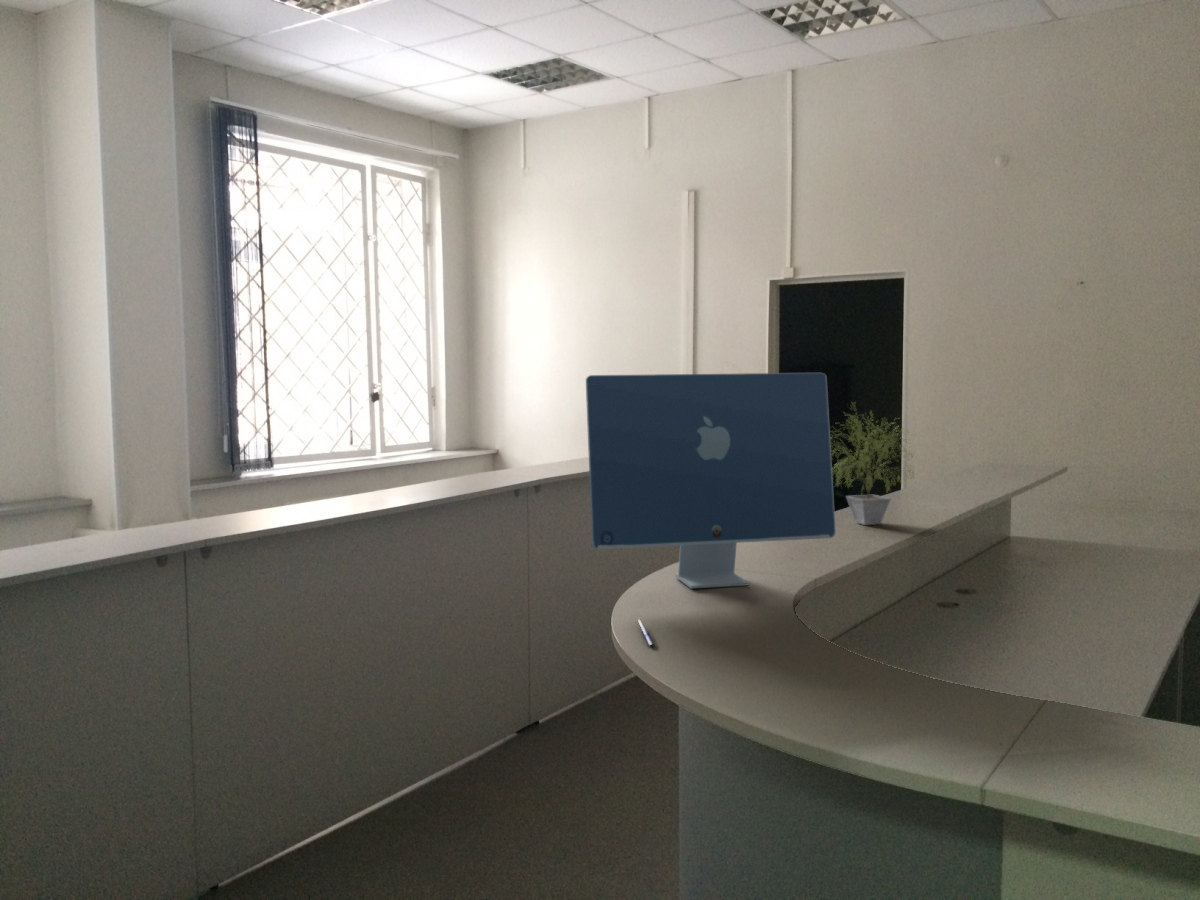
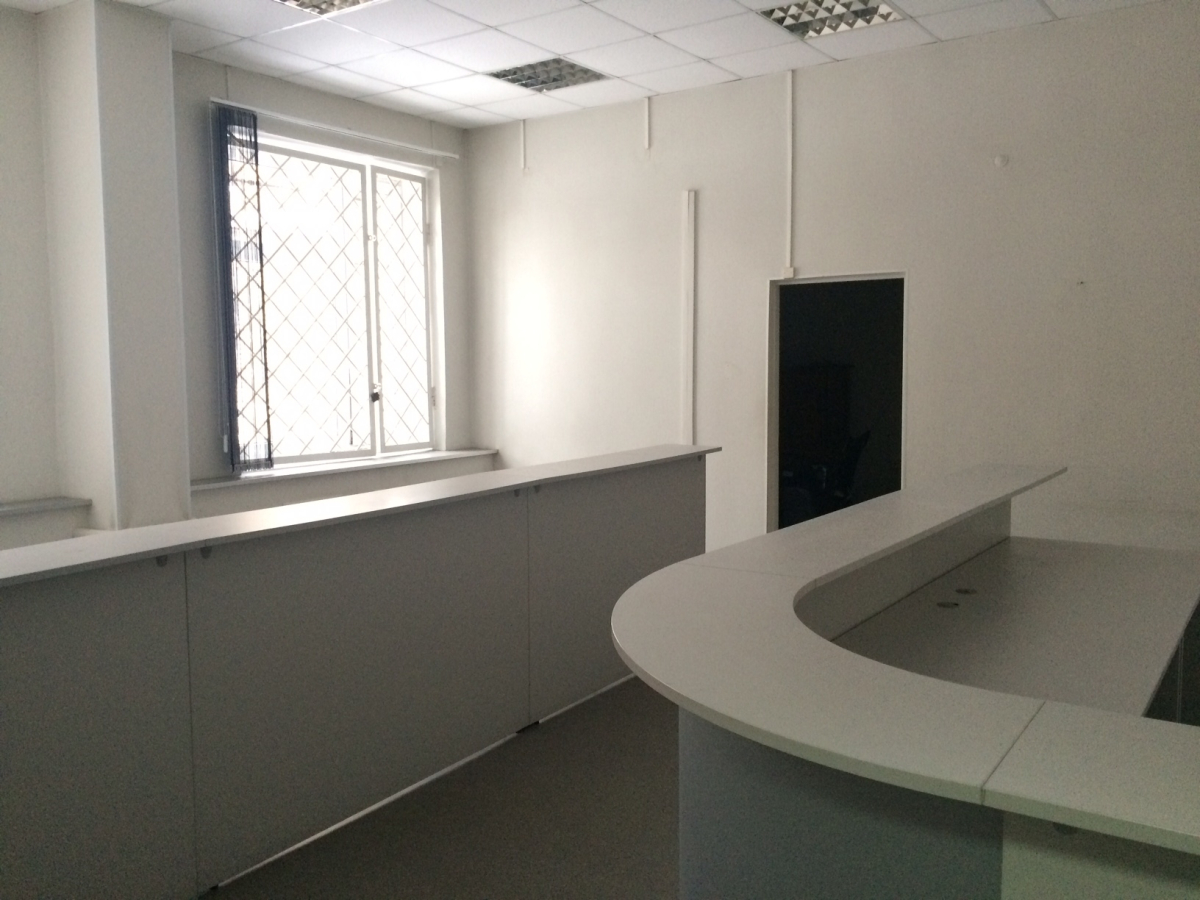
- pen [635,618,658,648]
- potted plant [830,401,922,526]
- computer monitor [585,372,837,590]
